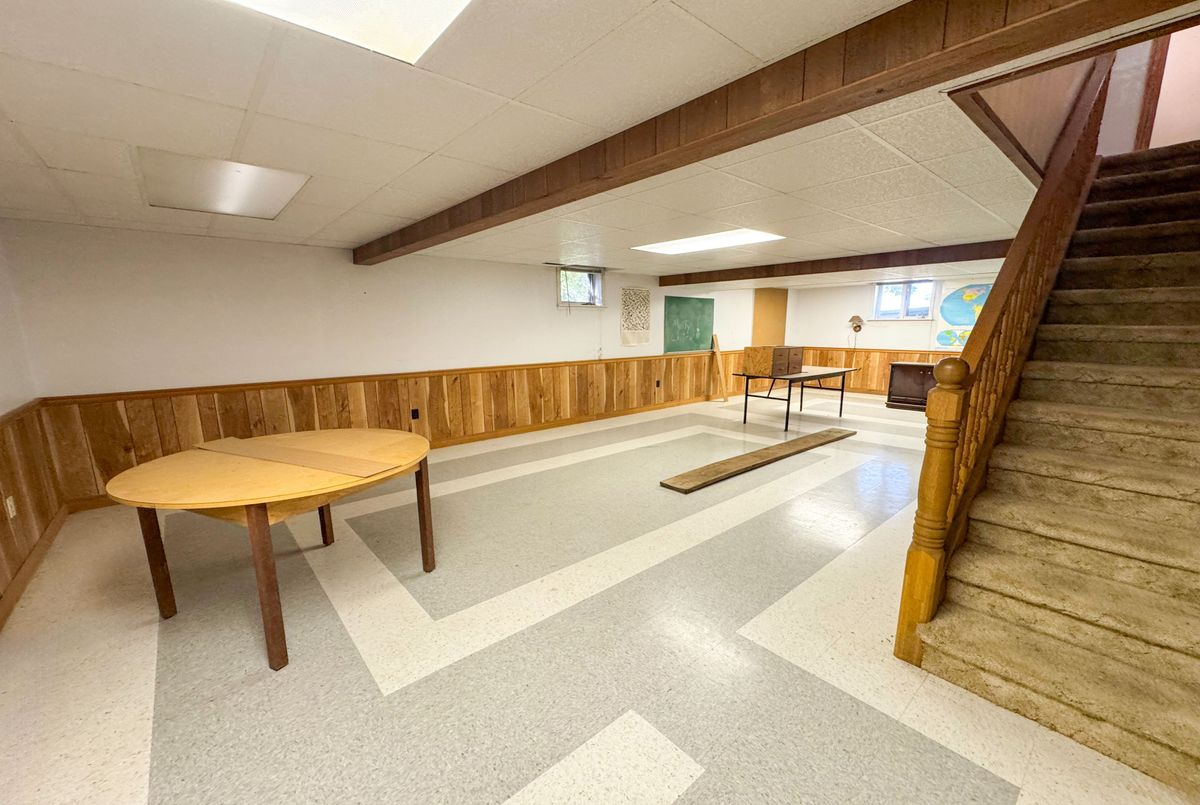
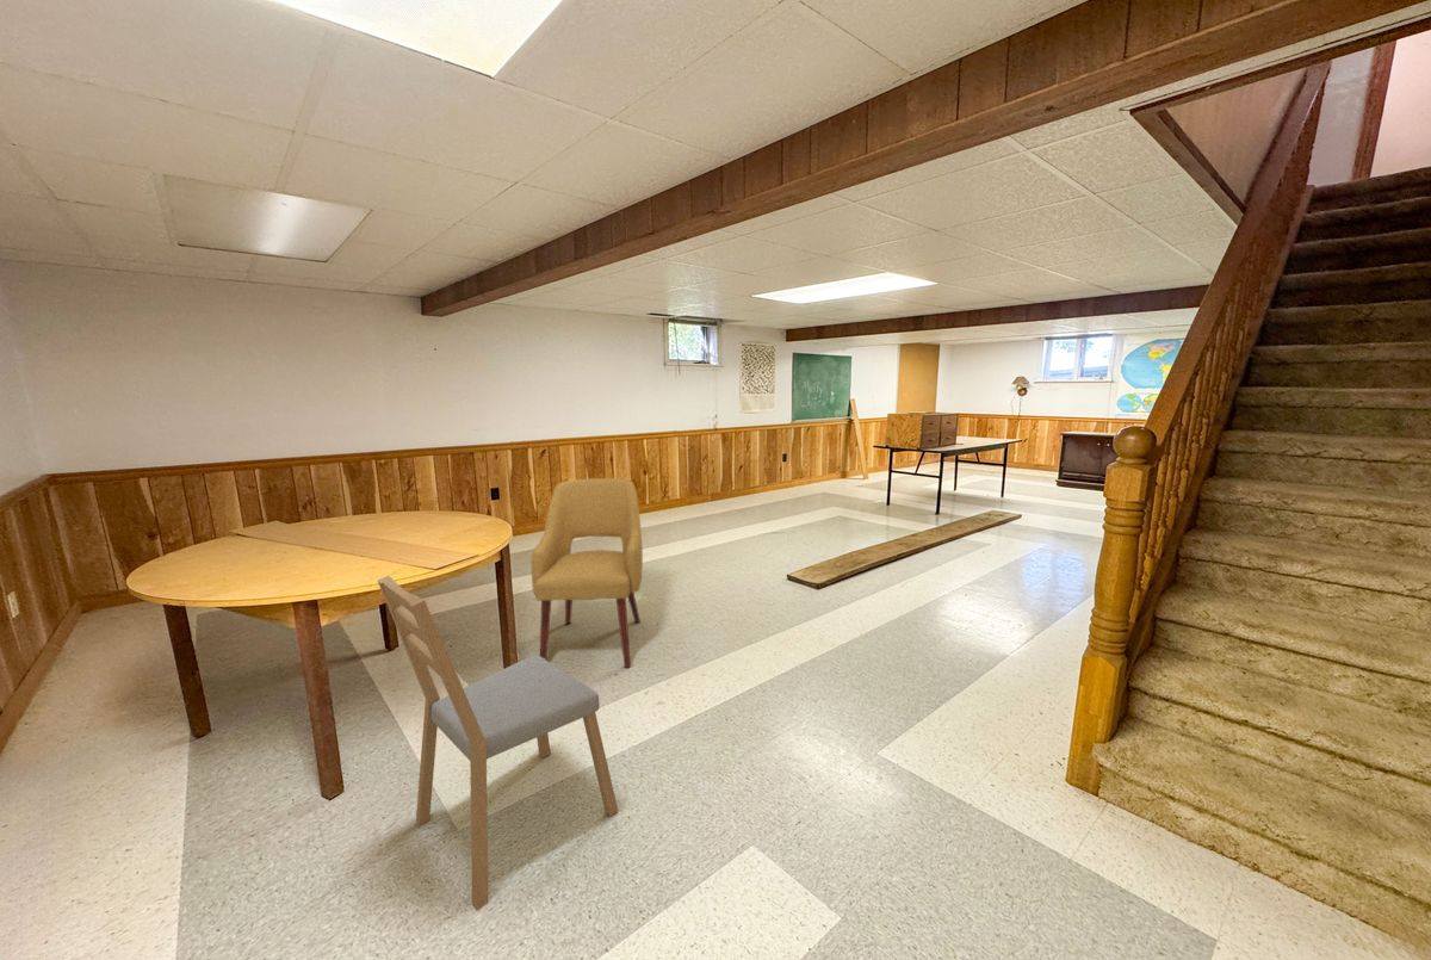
+ chair [531,477,644,669]
+ chair [377,575,619,911]
